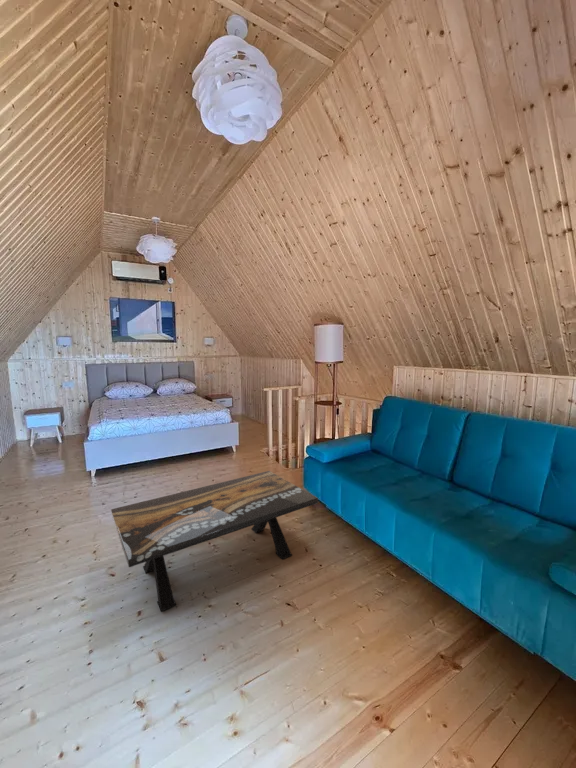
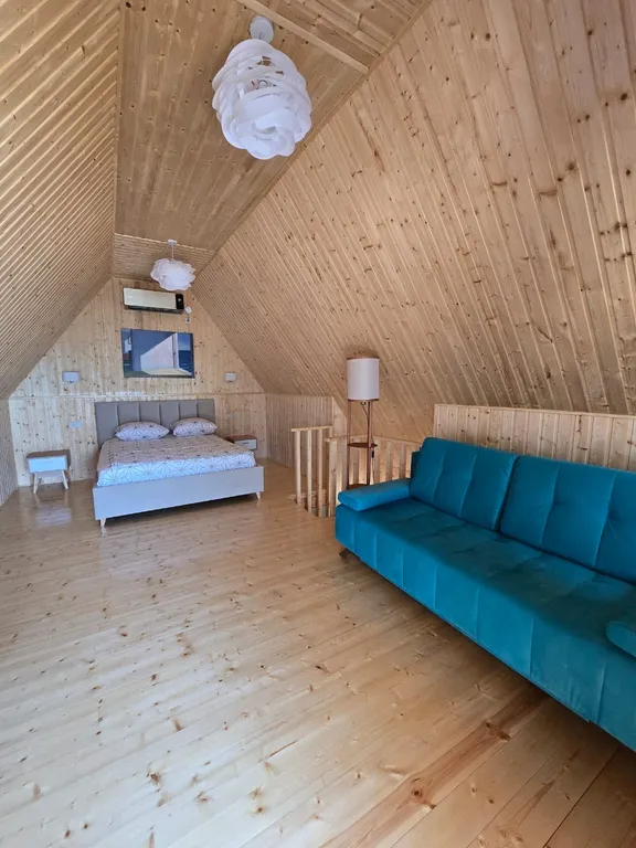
- coffee table [110,470,319,613]
